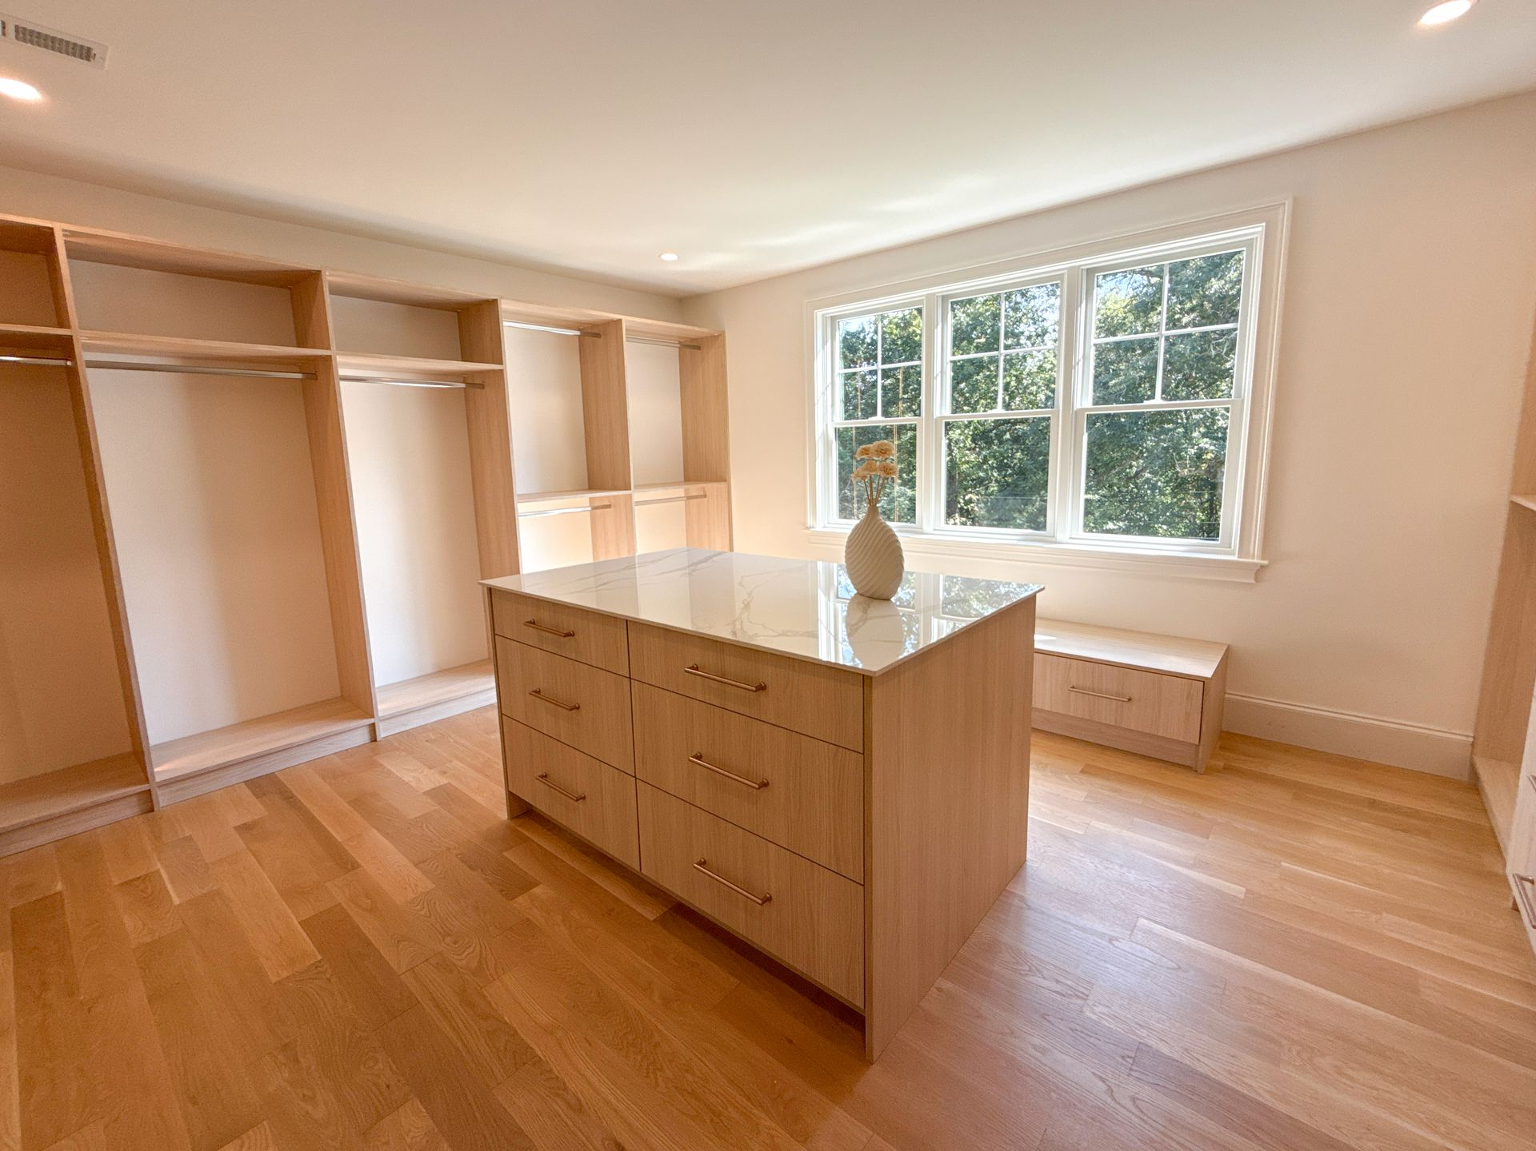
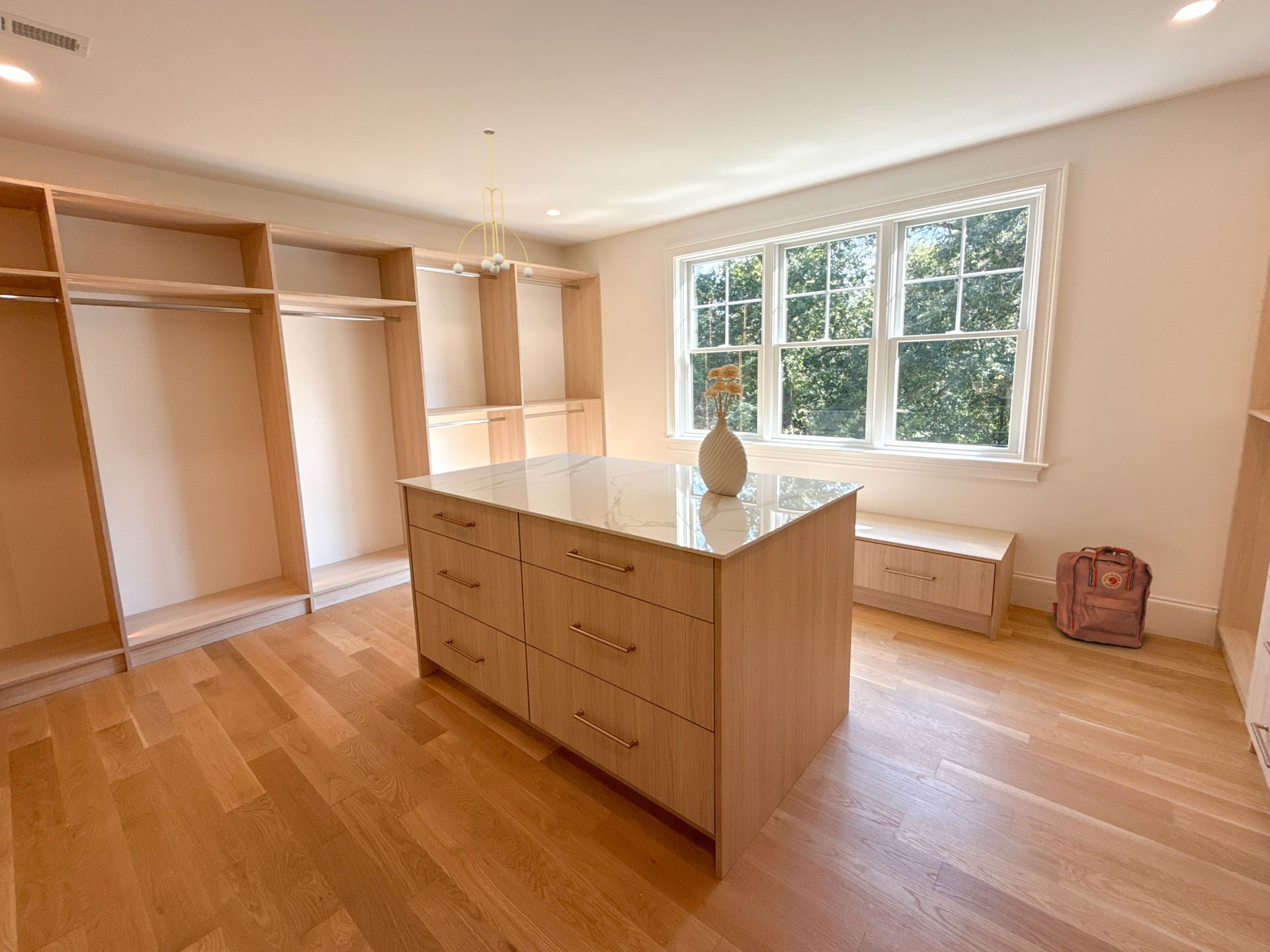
+ chandelier [452,128,534,278]
+ backpack [1052,545,1154,649]
